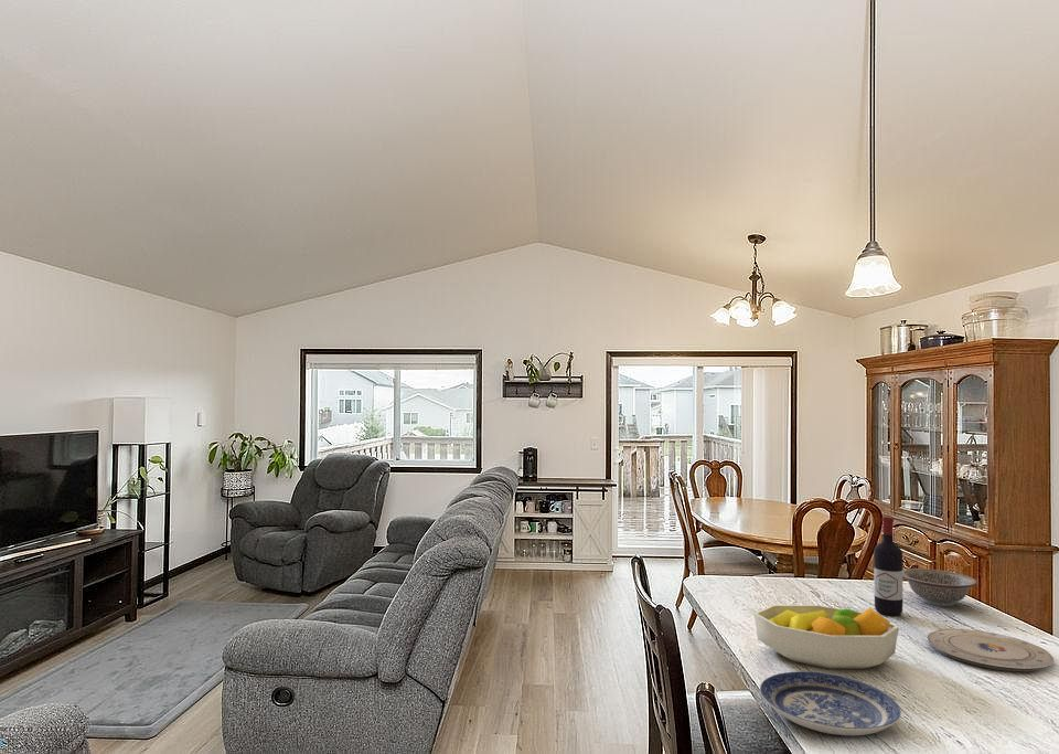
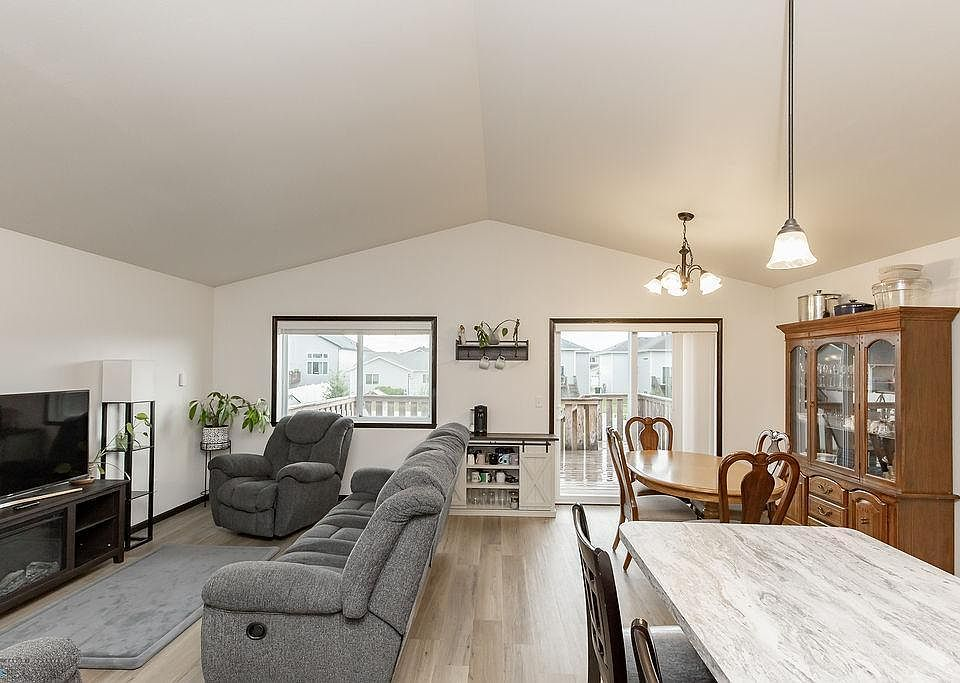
- wine bottle [873,516,903,617]
- fruit bowl [753,604,900,670]
- plate [927,628,1055,672]
- decorative bowl [902,567,978,607]
- plate [759,670,902,736]
